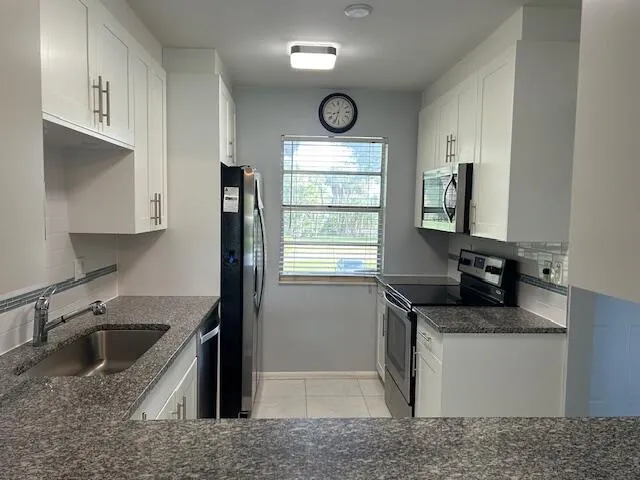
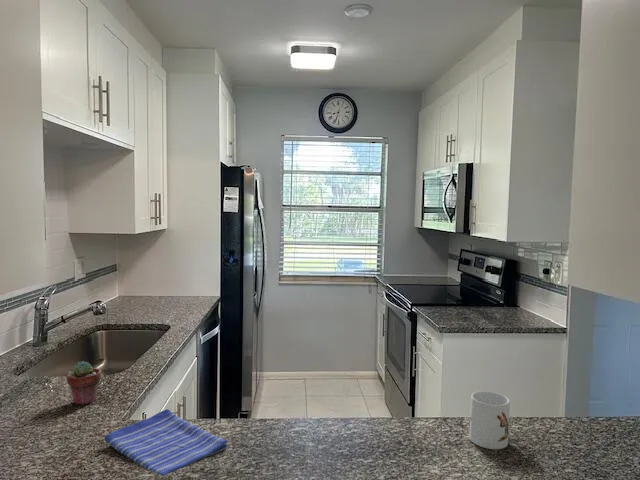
+ potted succulent [66,360,102,406]
+ dish towel [104,408,229,477]
+ mug [468,390,511,450]
